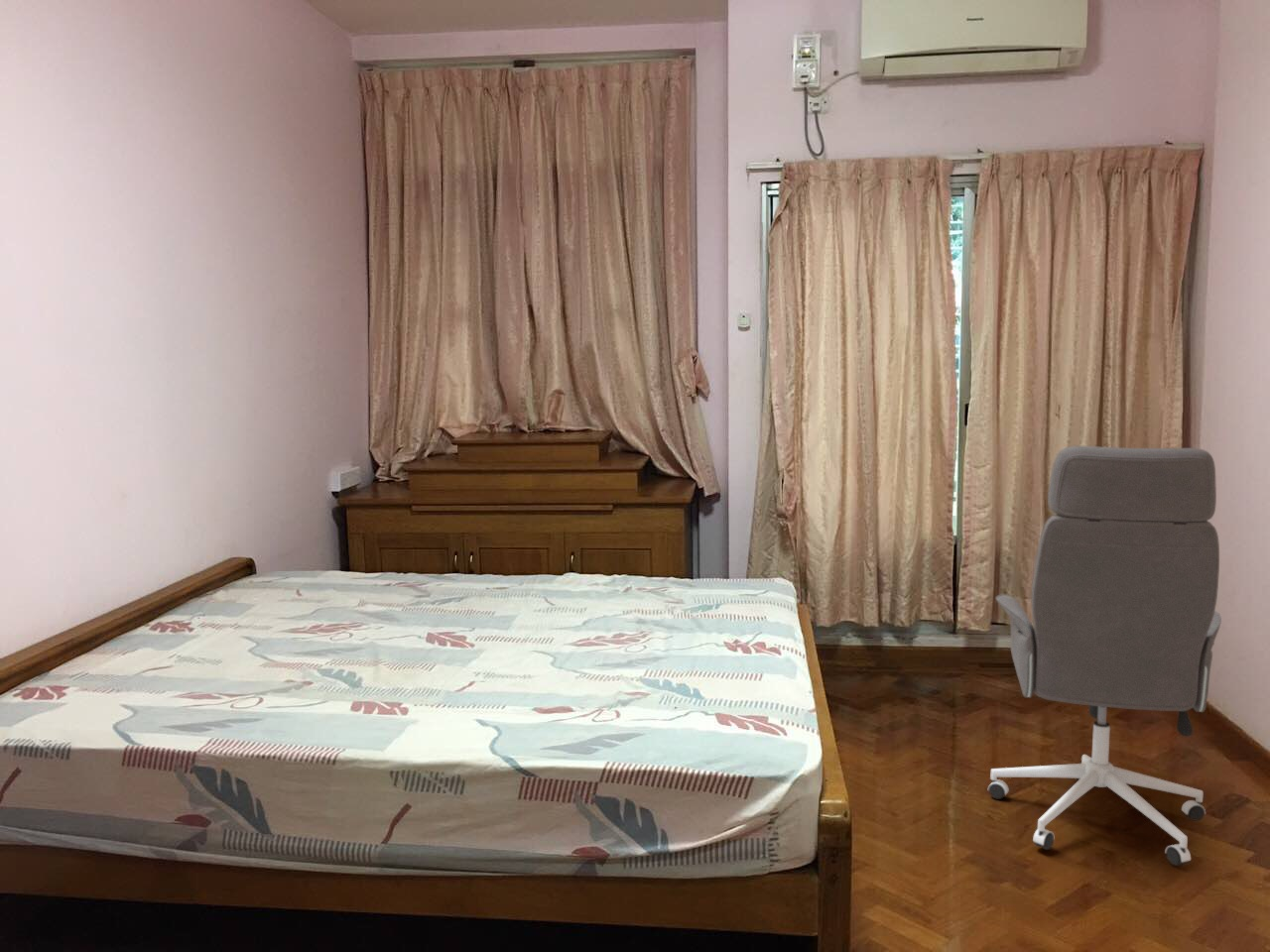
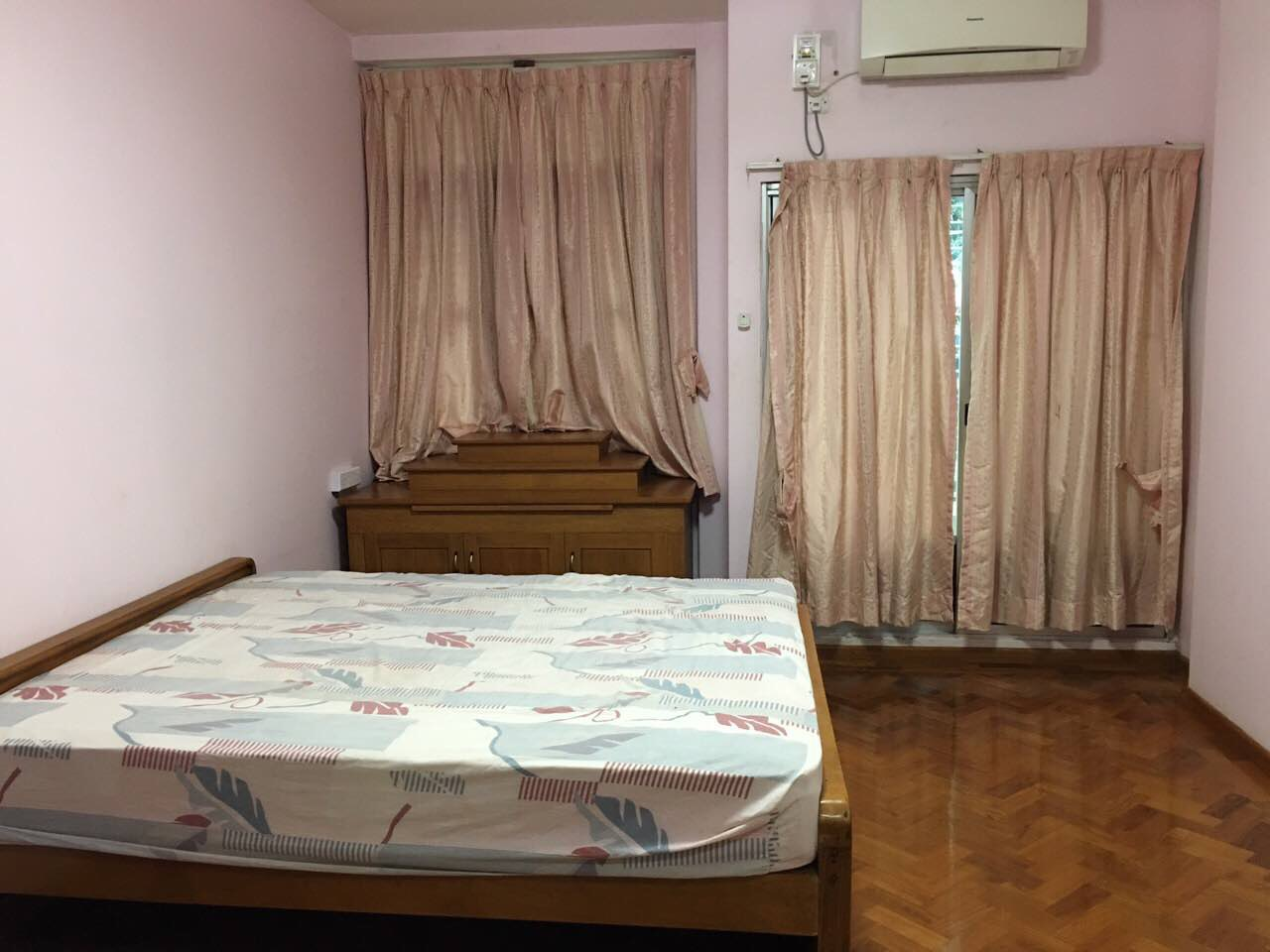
- office chair [987,445,1222,867]
